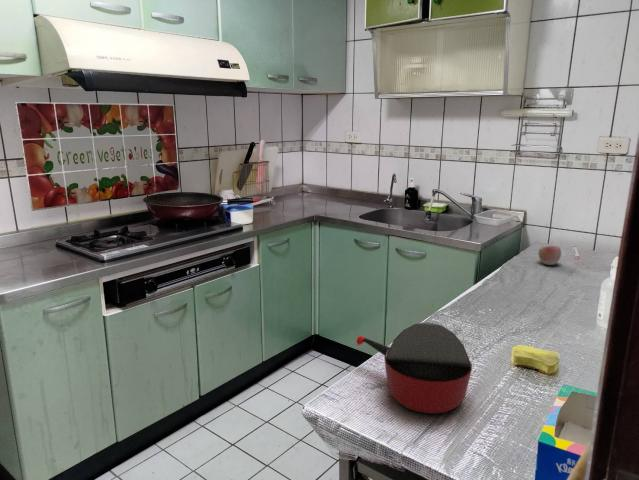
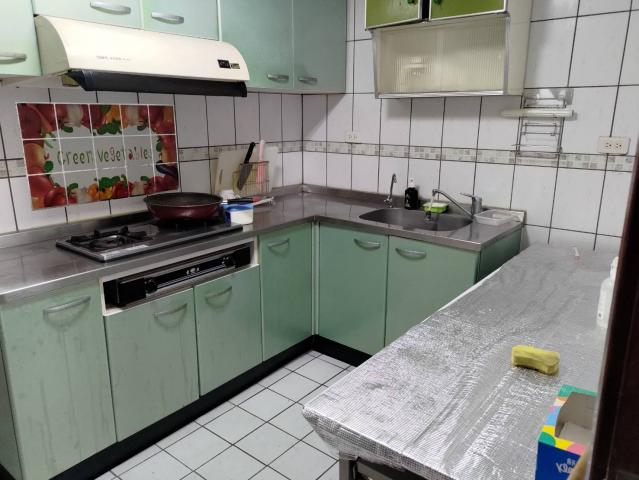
- apple [537,245,562,266]
- saucepan [355,321,473,415]
